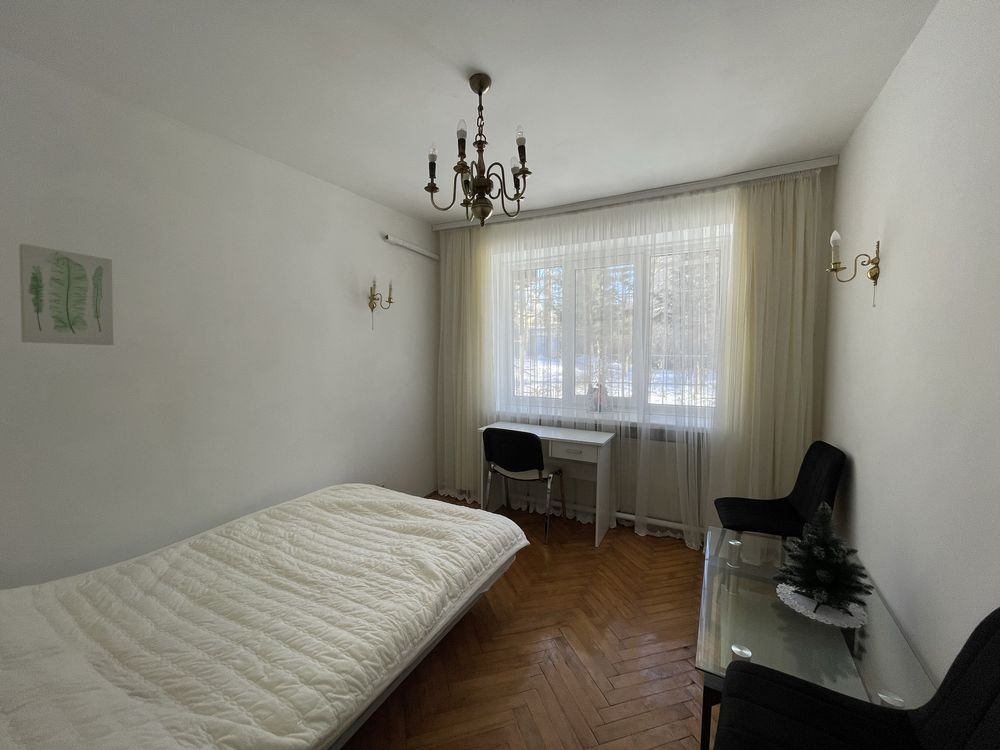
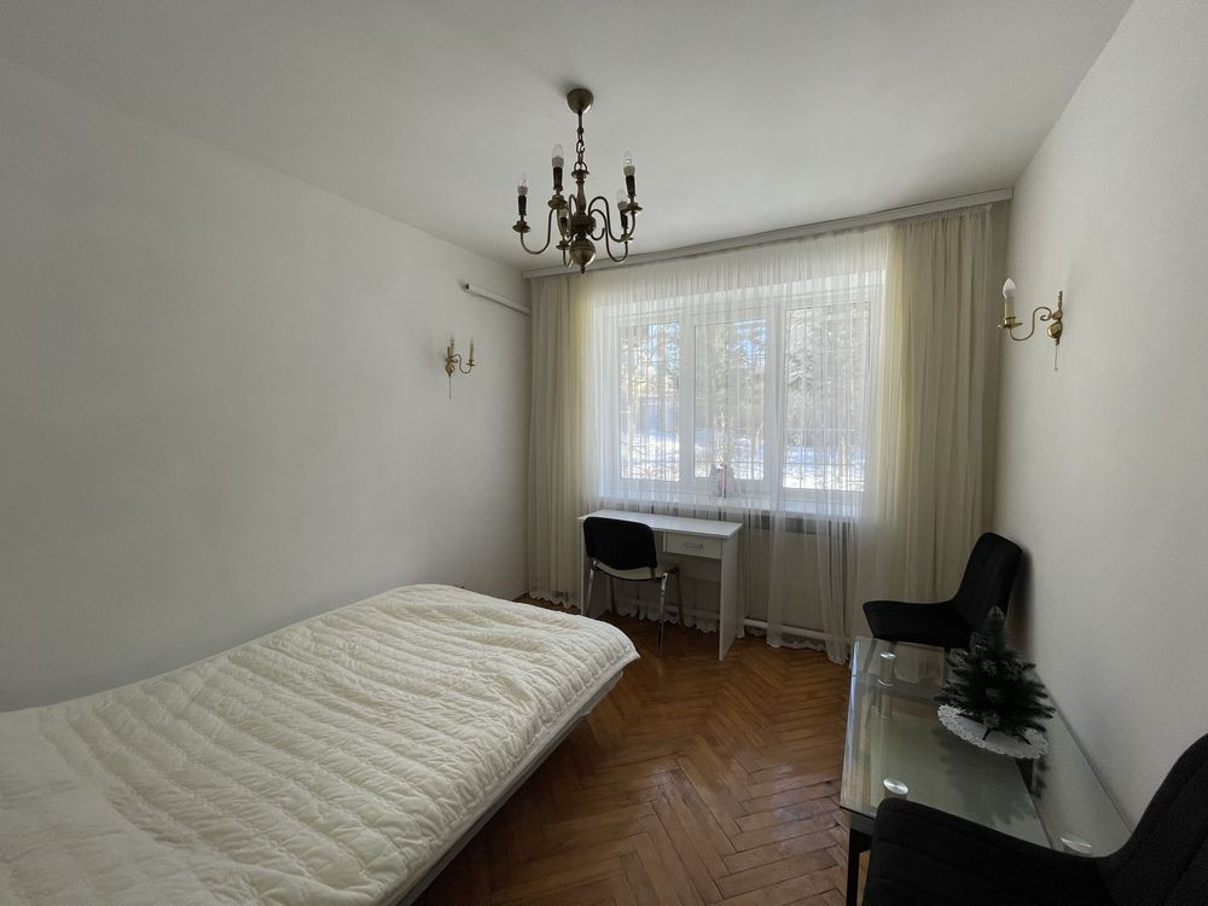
- wall art [18,243,114,346]
